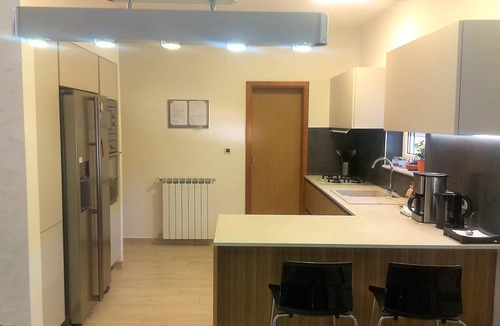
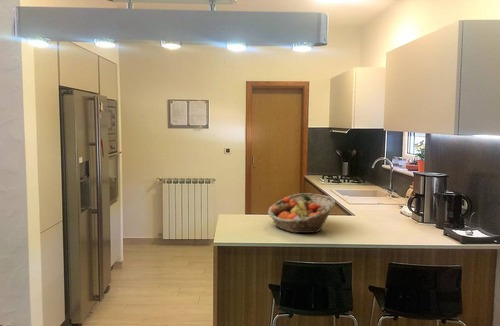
+ fruit basket [267,192,336,234]
